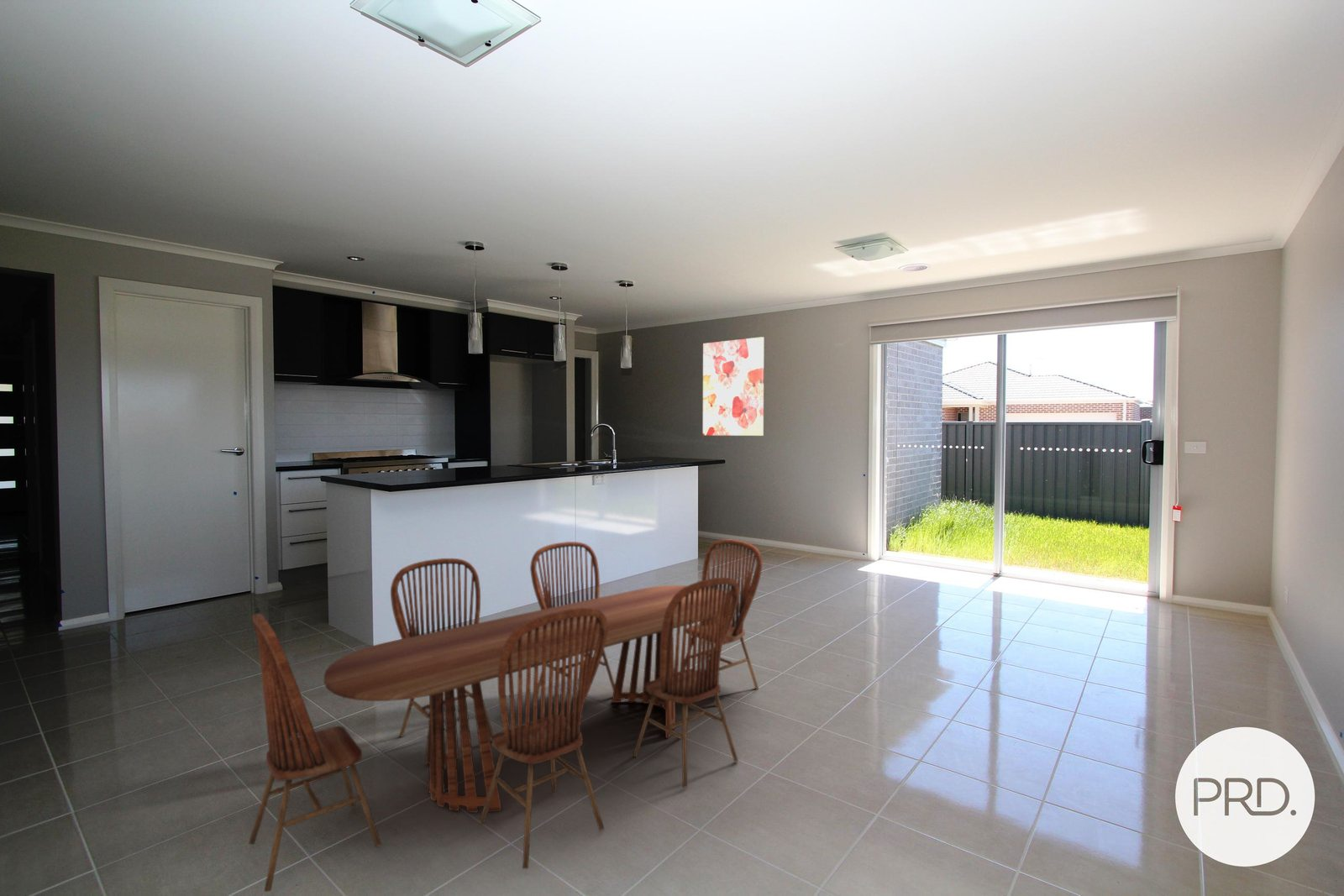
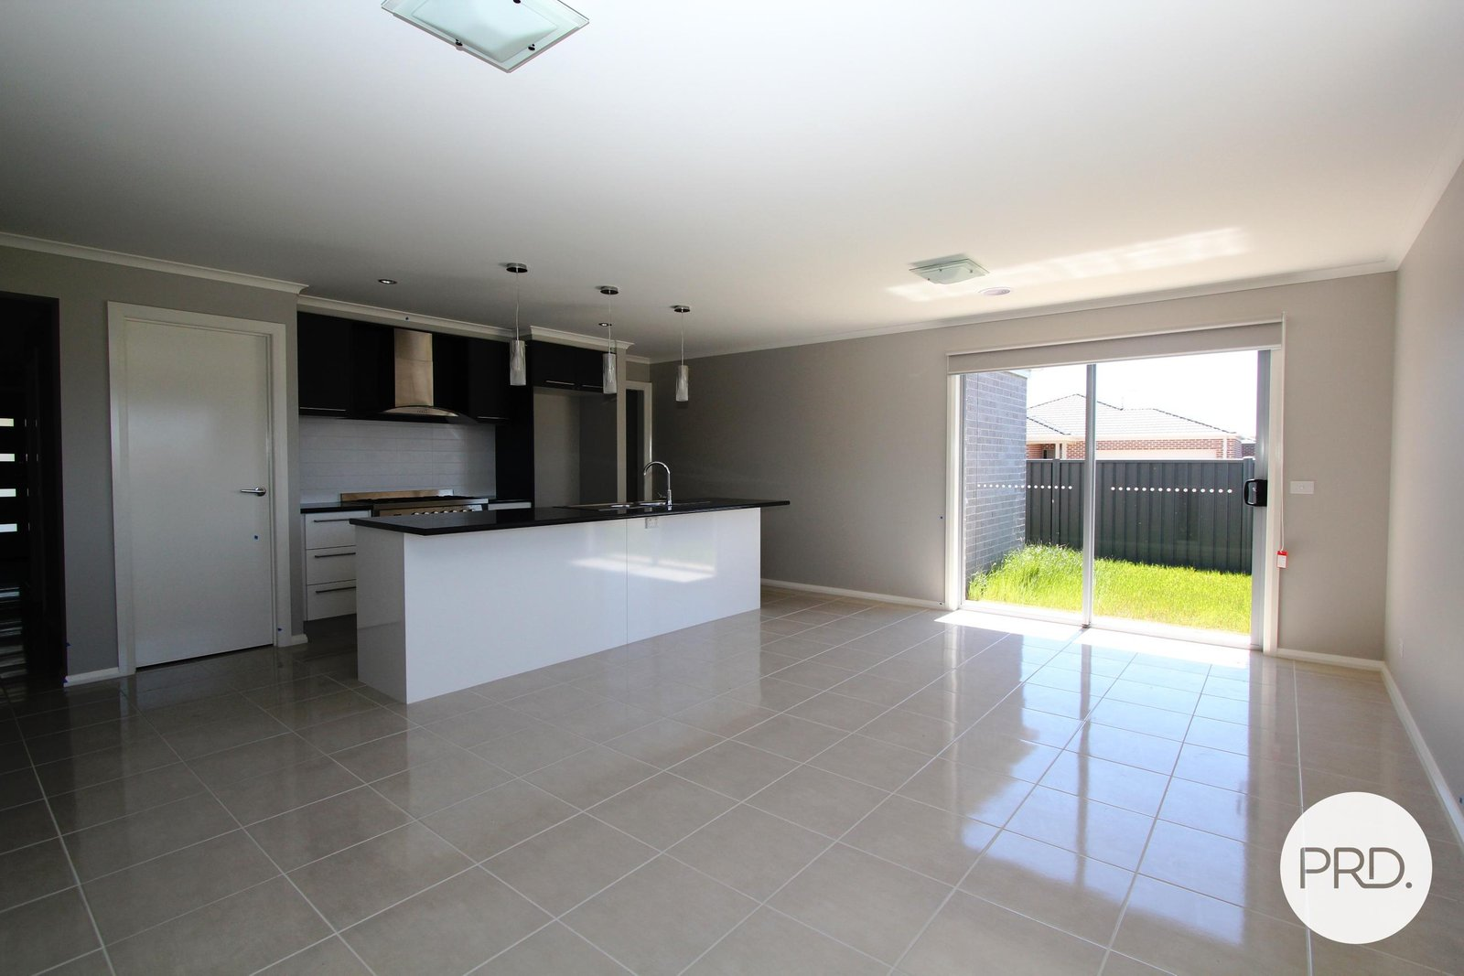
- dining set [248,538,763,893]
- wall art [702,336,764,437]
